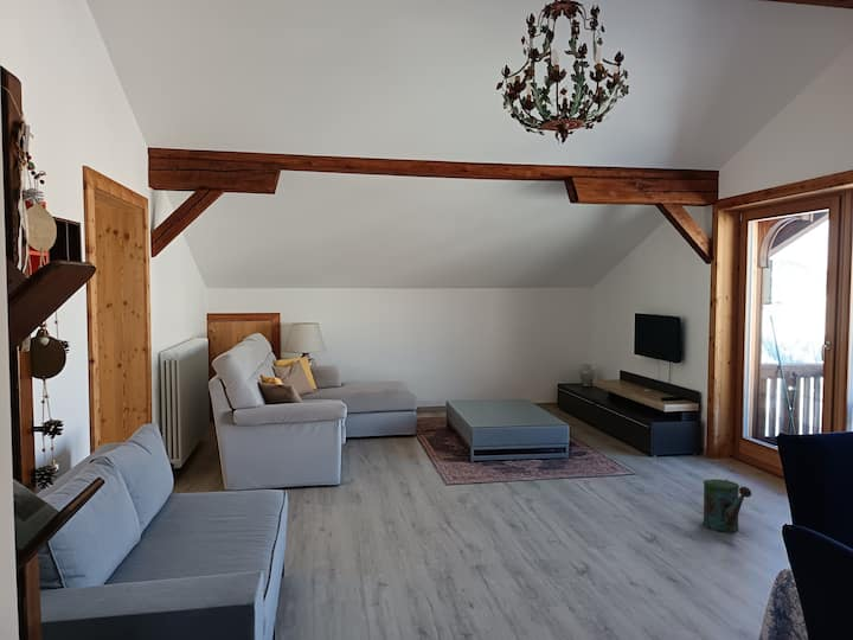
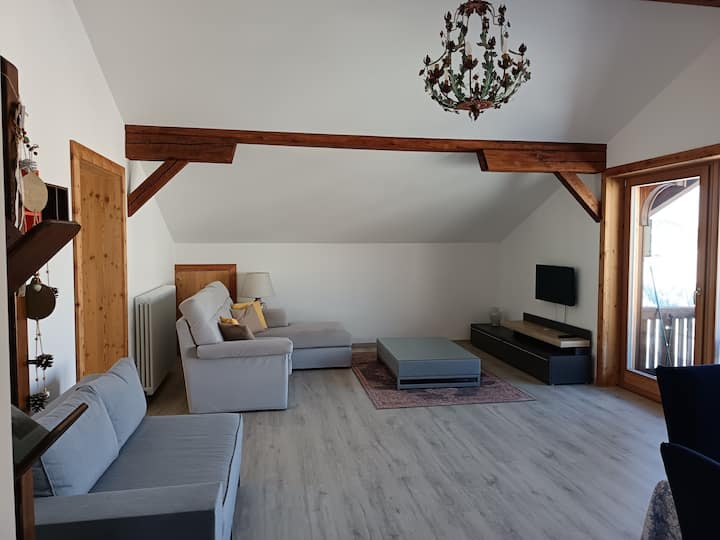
- watering can [703,478,752,533]
